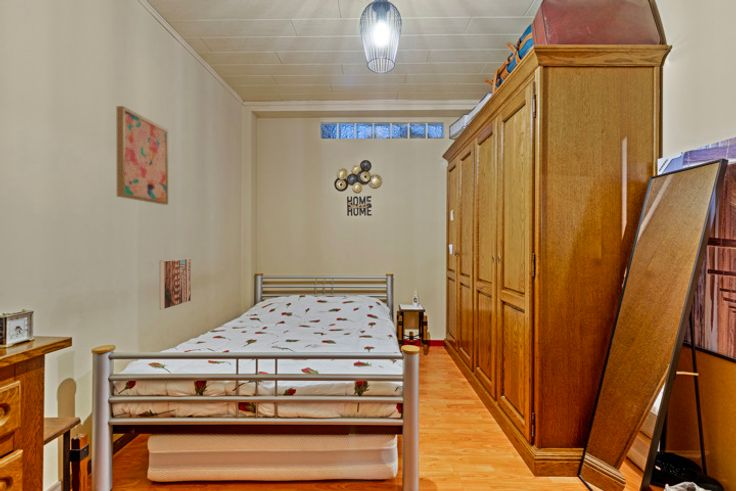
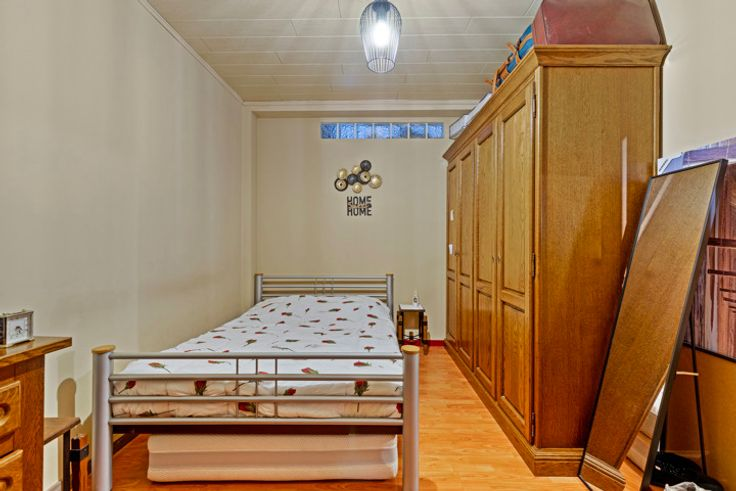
- wall art [116,105,169,206]
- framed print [159,257,192,311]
